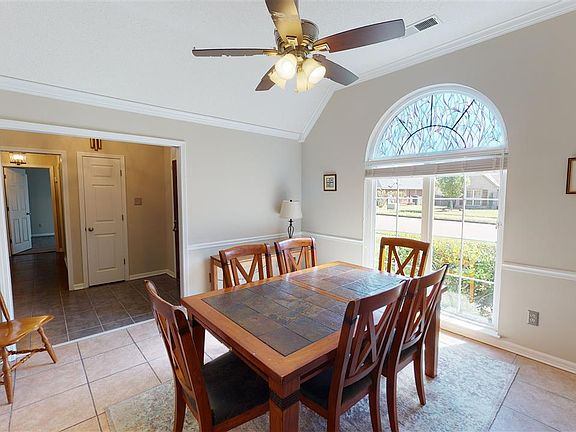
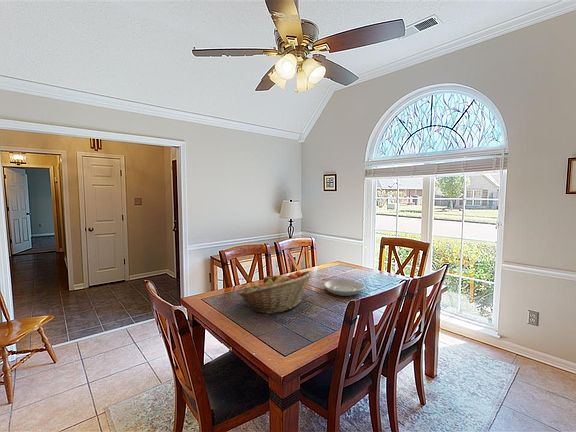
+ plate [323,279,365,297]
+ fruit basket [237,270,313,315]
